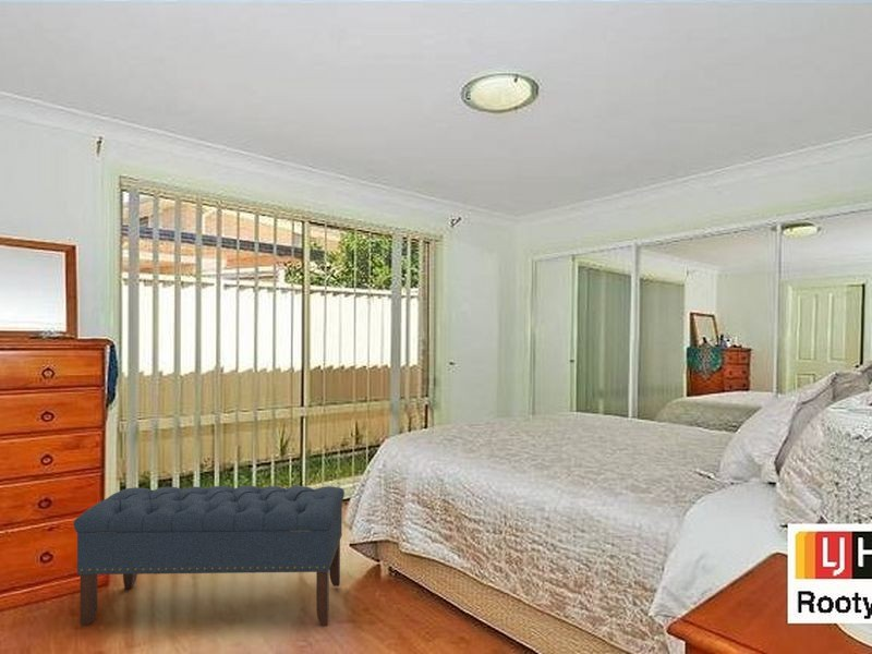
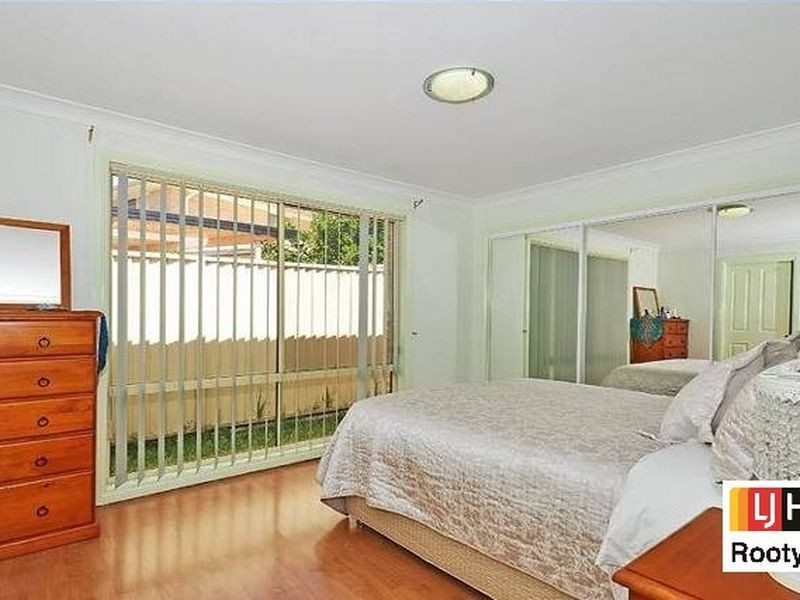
- bench [73,485,346,627]
